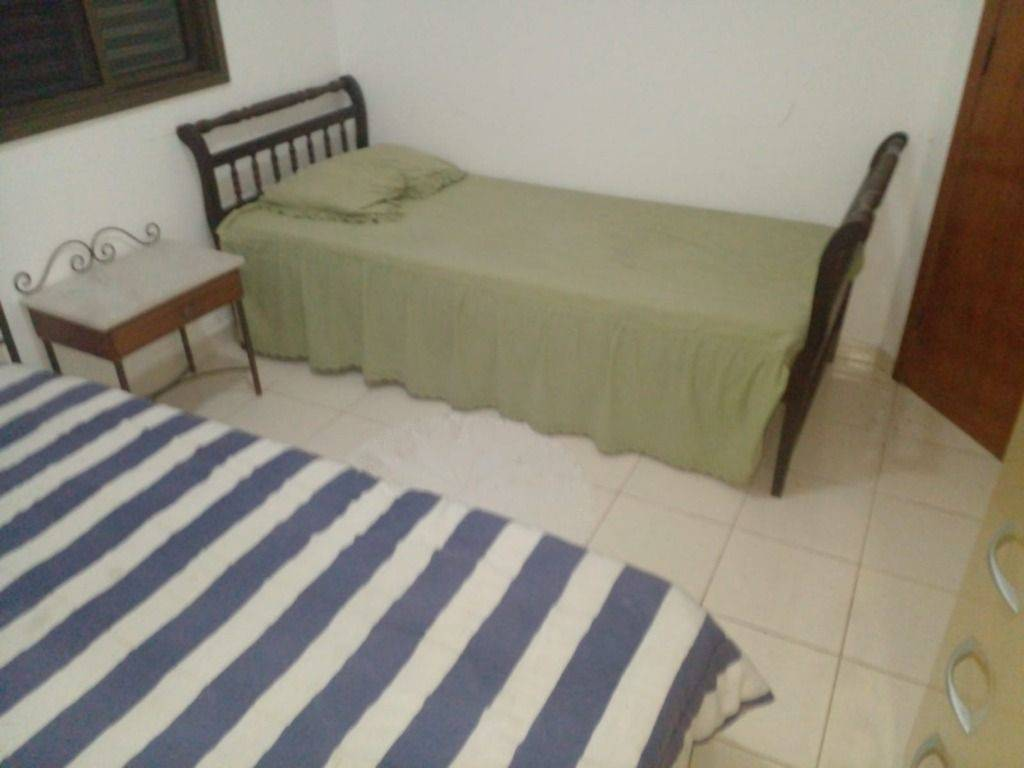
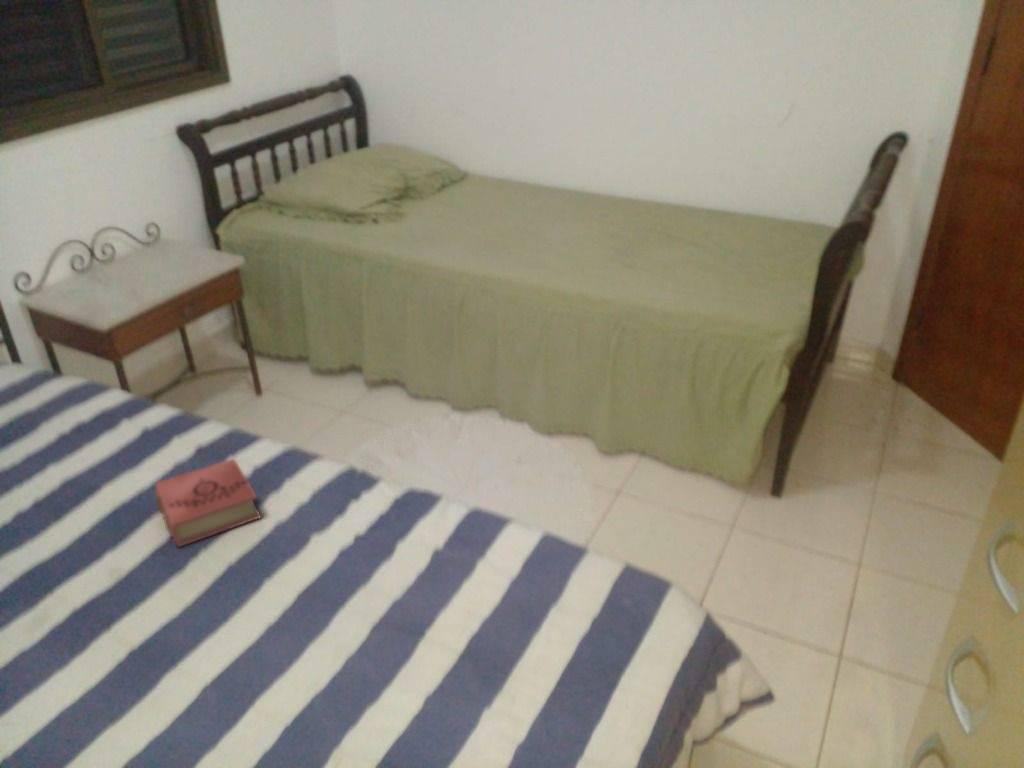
+ book [154,457,262,548]
